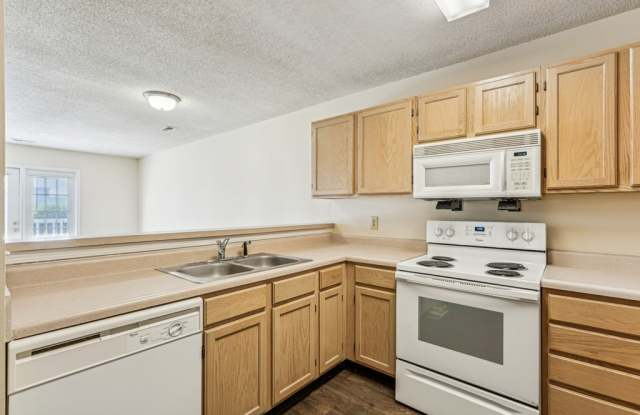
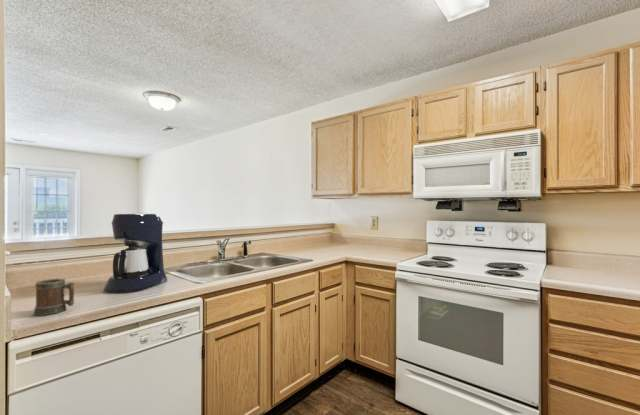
+ coffee maker [103,213,168,293]
+ mug [32,278,75,316]
